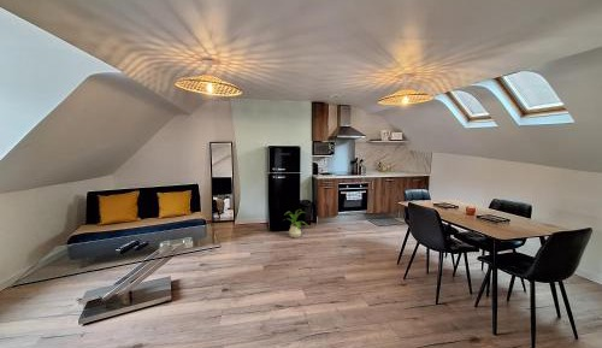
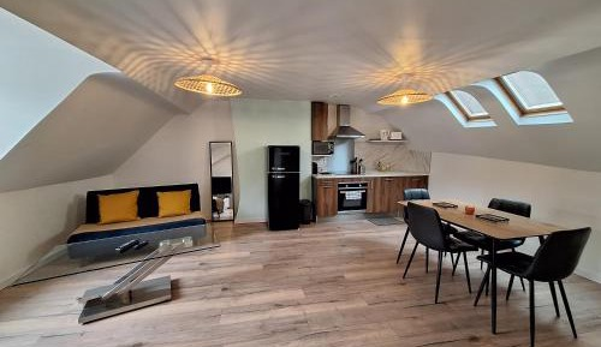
- house plant [283,208,308,238]
